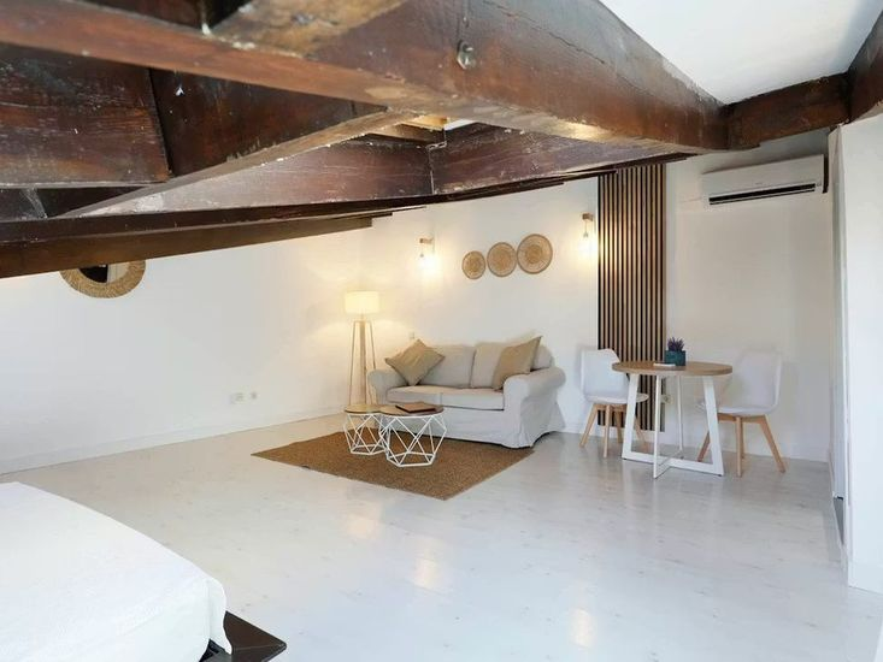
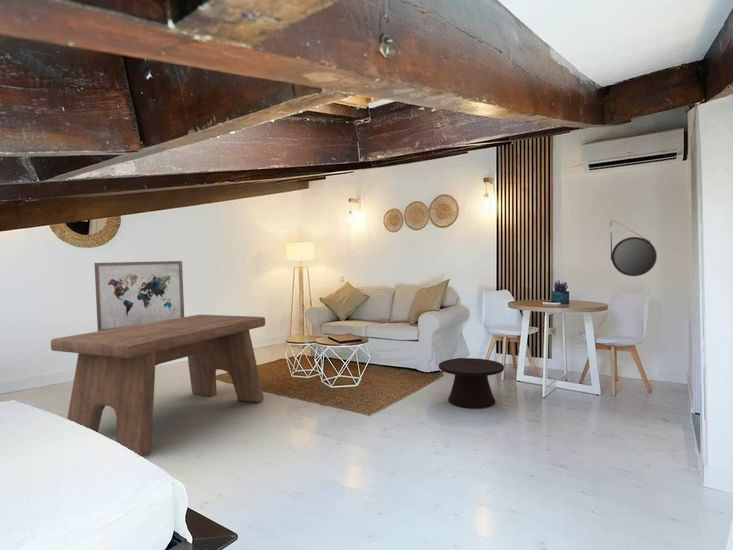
+ wall art [93,260,185,331]
+ bench [50,314,266,458]
+ home mirror [609,219,658,277]
+ side table [438,357,505,409]
